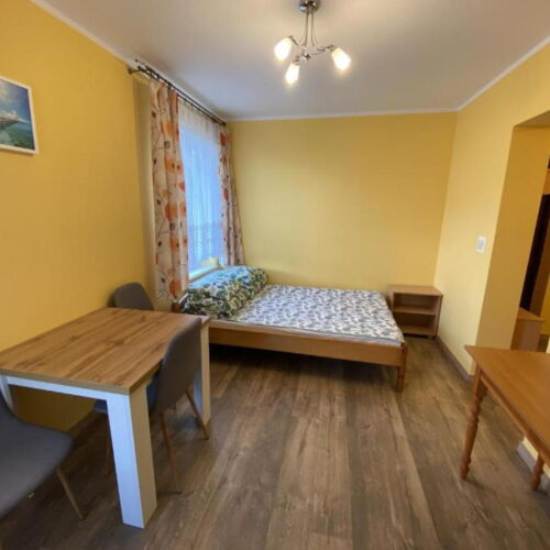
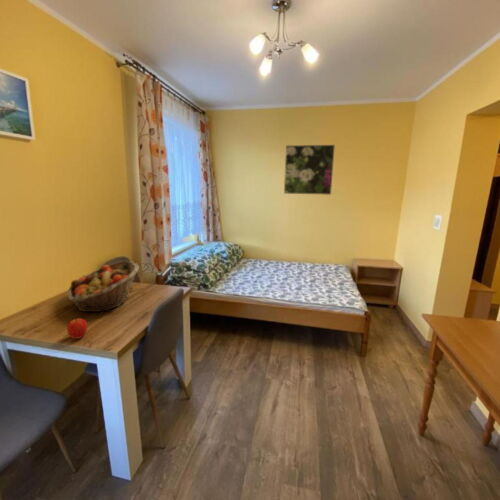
+ apple [66,317,88,340]
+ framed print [283,144,336,196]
+ fruit basket [66,260,140,313]
